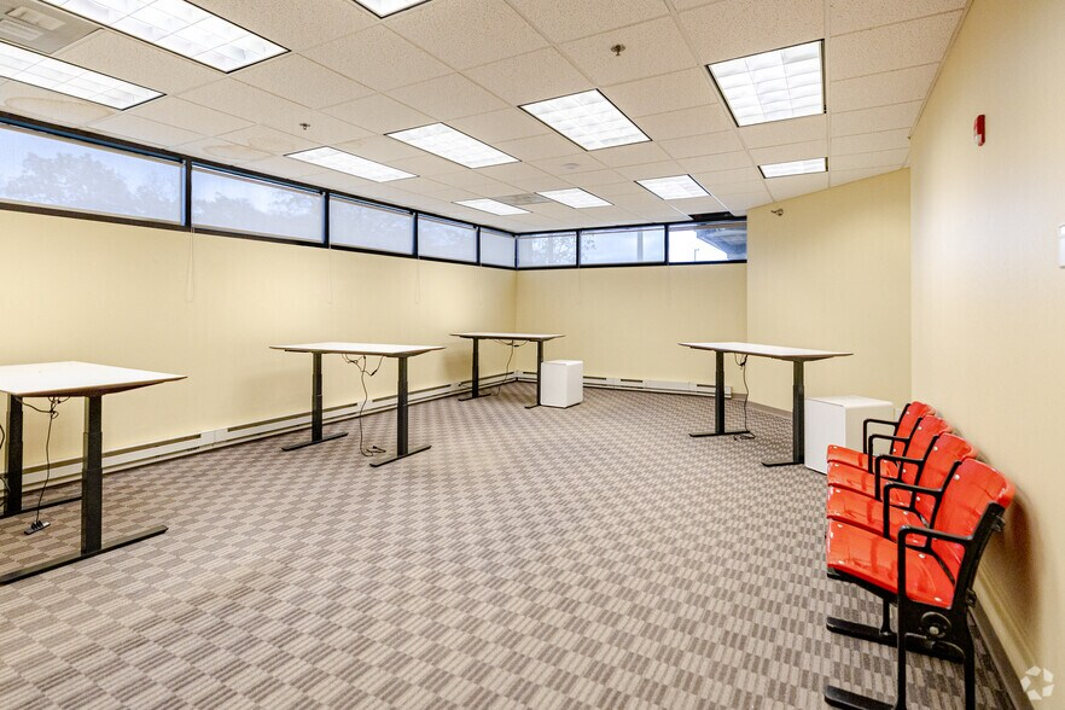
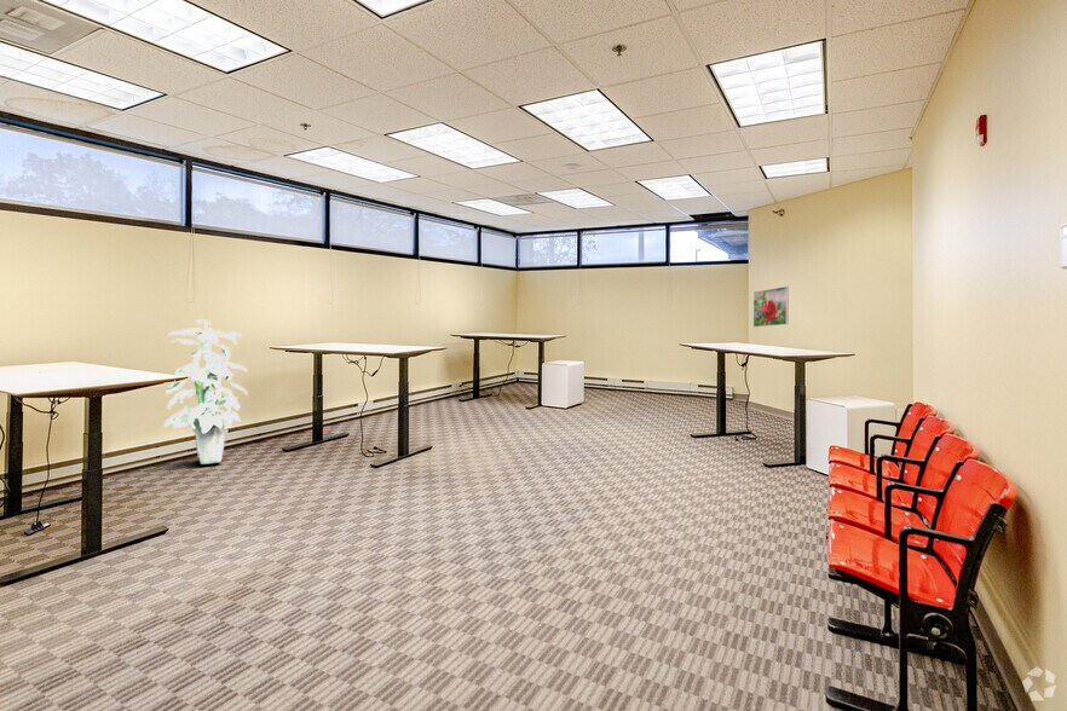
+ indoor plant [163,318,249,466]
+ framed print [752,285,790,328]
